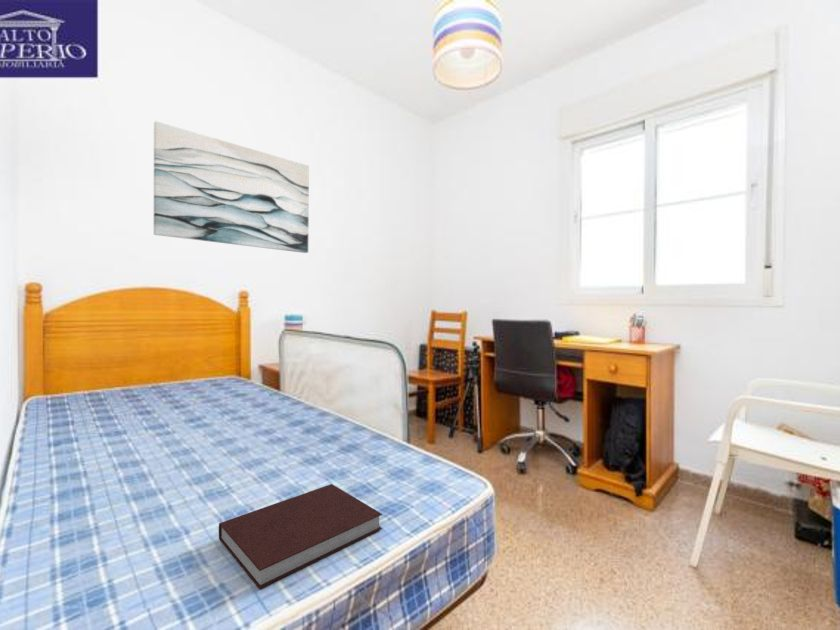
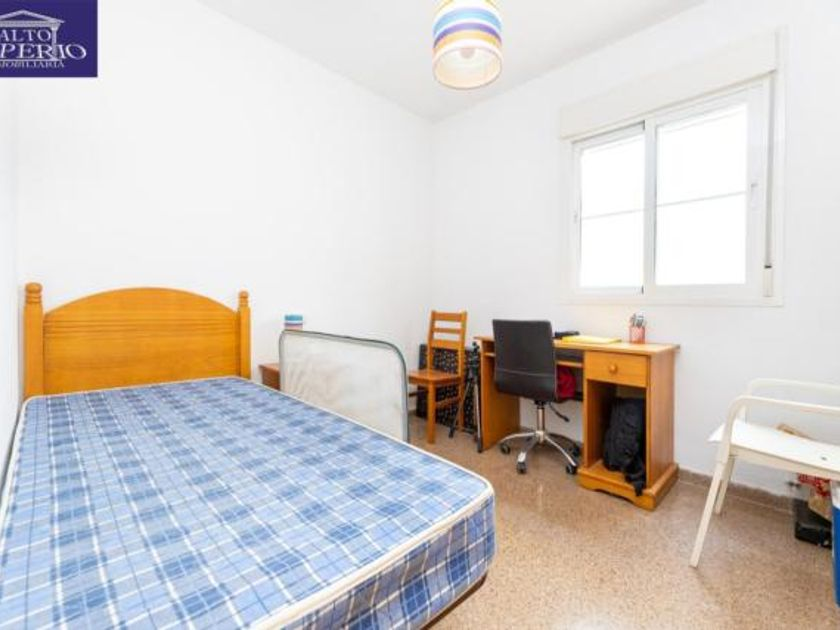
- wall art [153,120,310,254]
- notebook [218,483,383,590]
